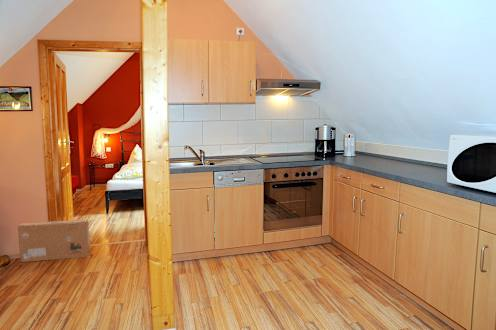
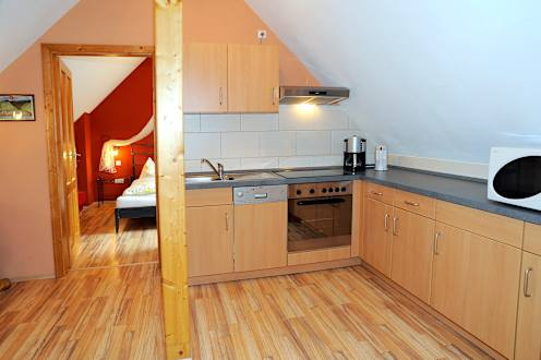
- cardboard box [17,219,91,263]
